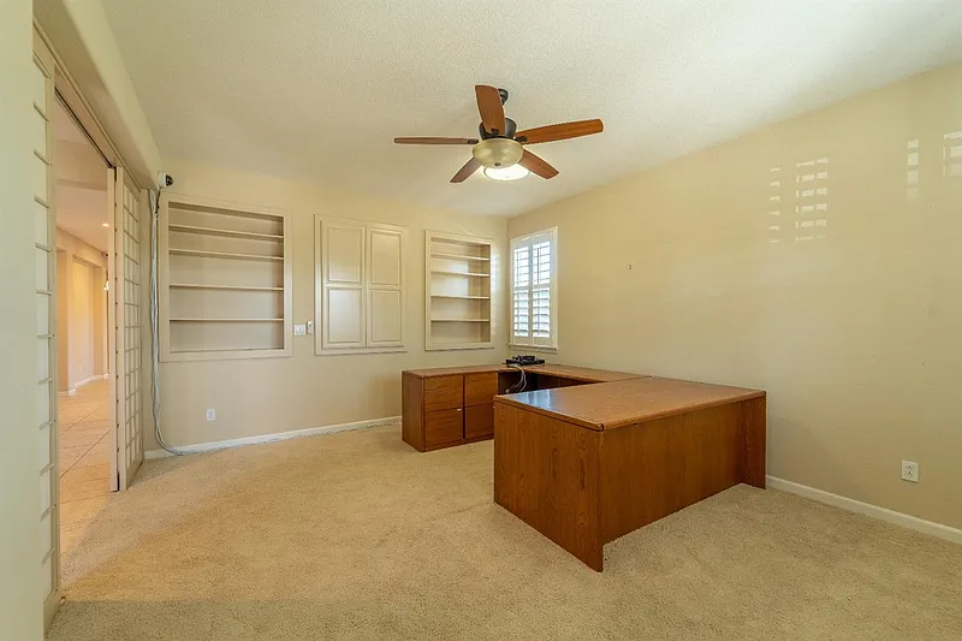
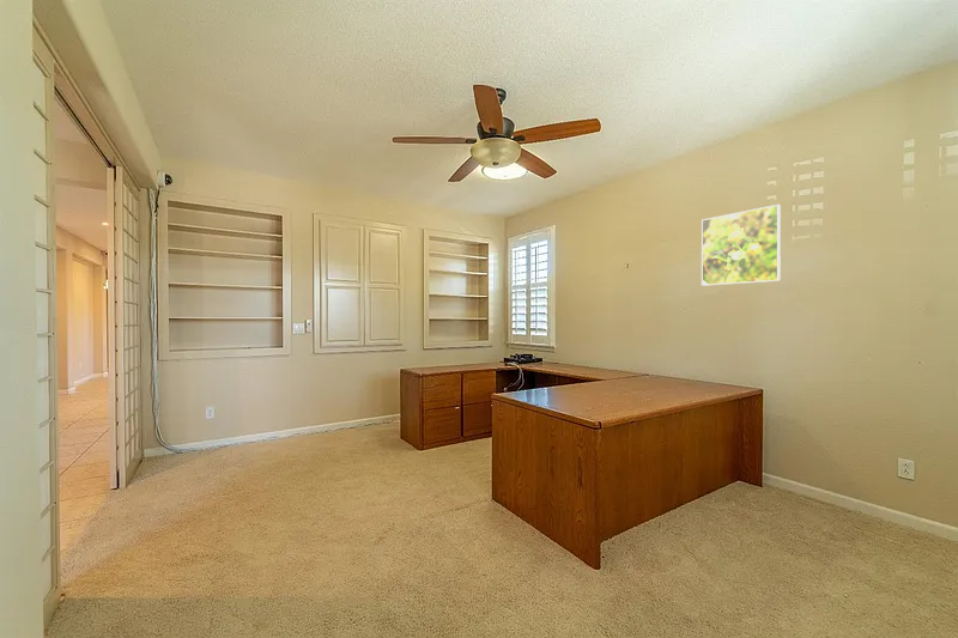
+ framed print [701,203,782,287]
